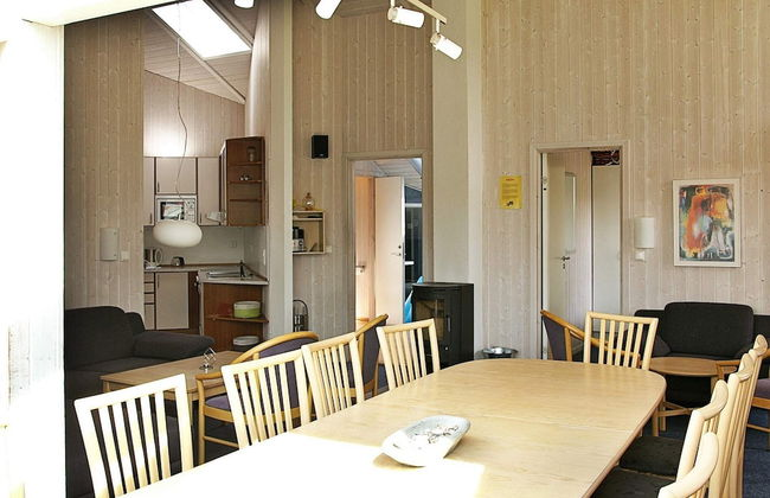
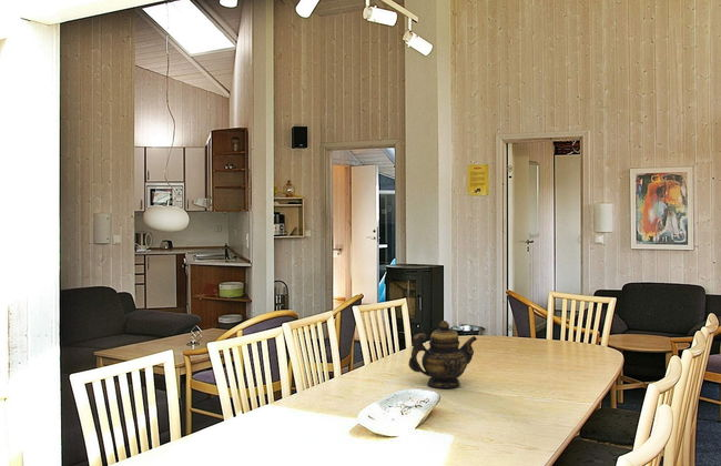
+ teapot [407,320,478,389]
